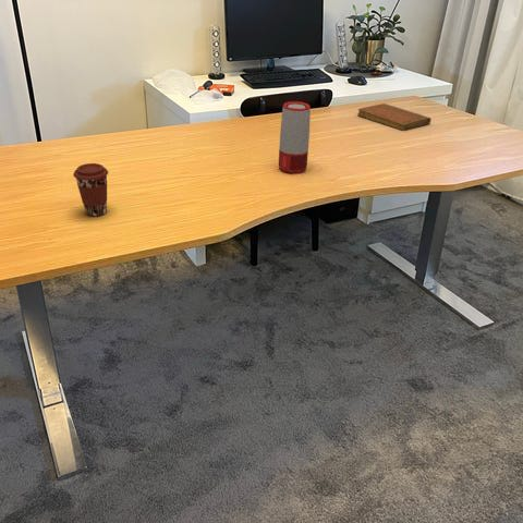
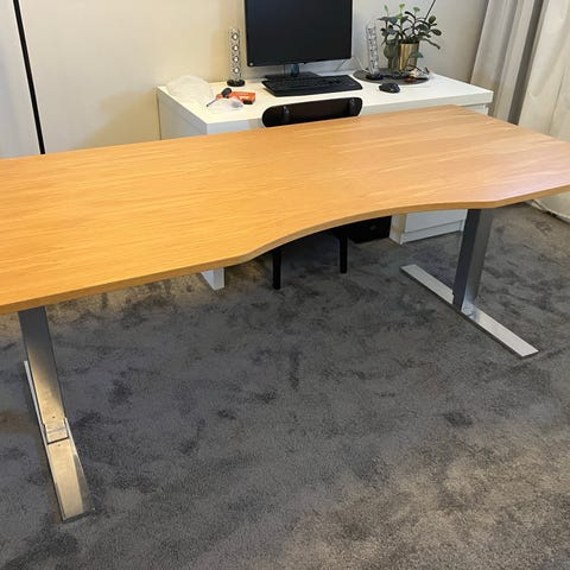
- speaker [278,100,312,174]
- coffee cup [72,162,109,217]
- notebook [356,102,433,132]
